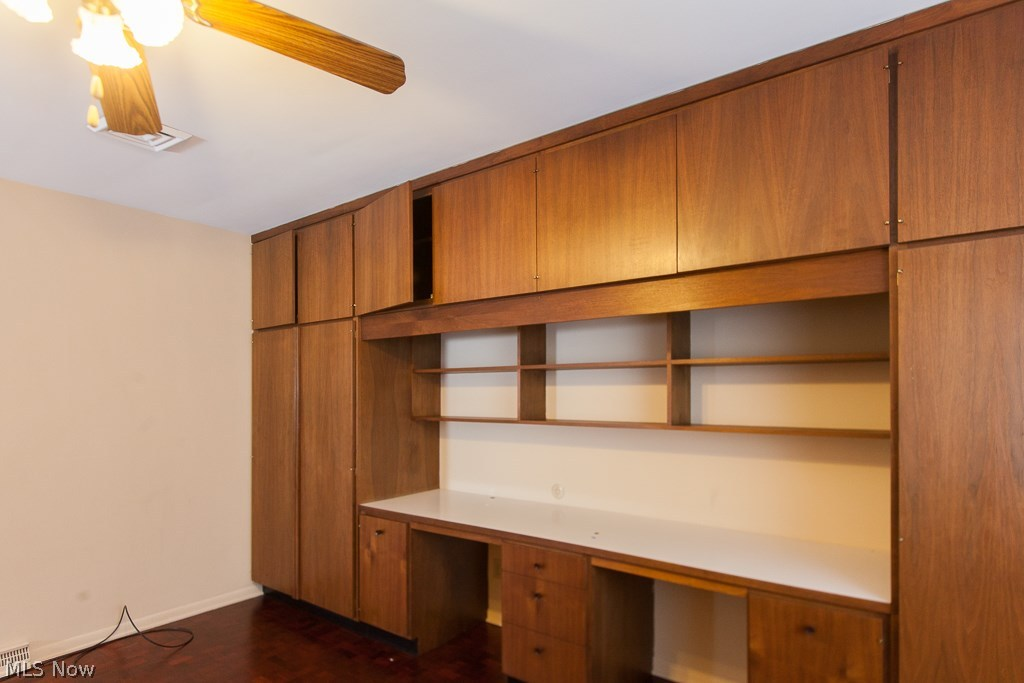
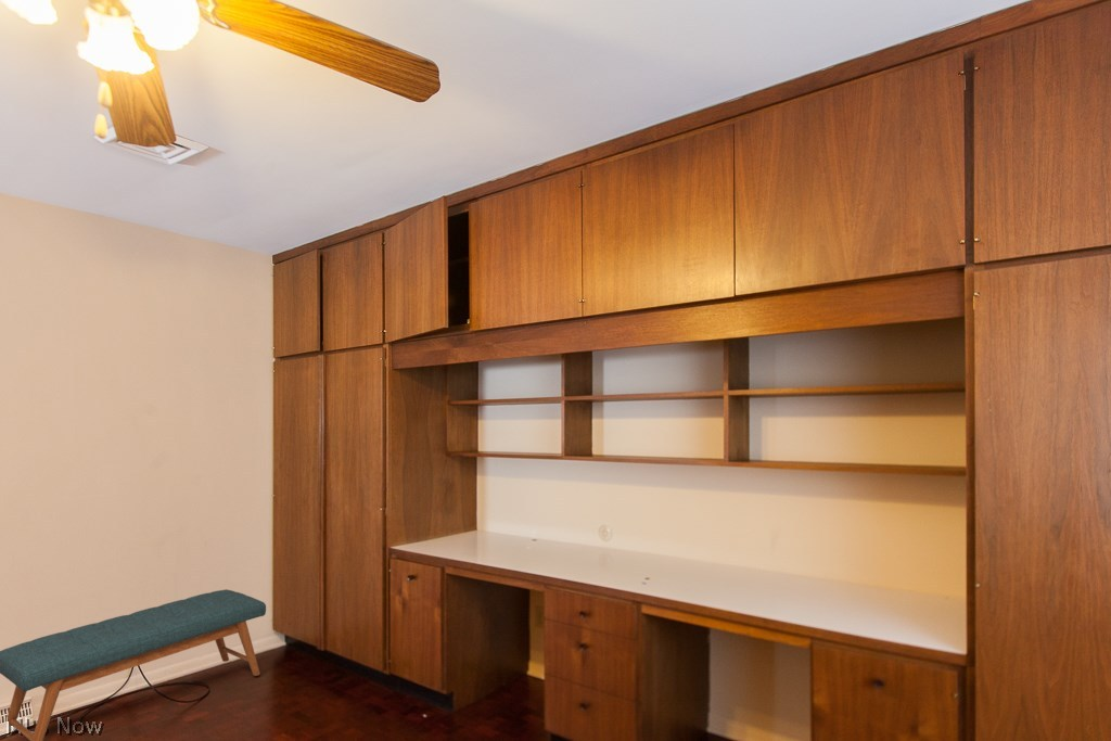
+ bench [0,588,267,741]
